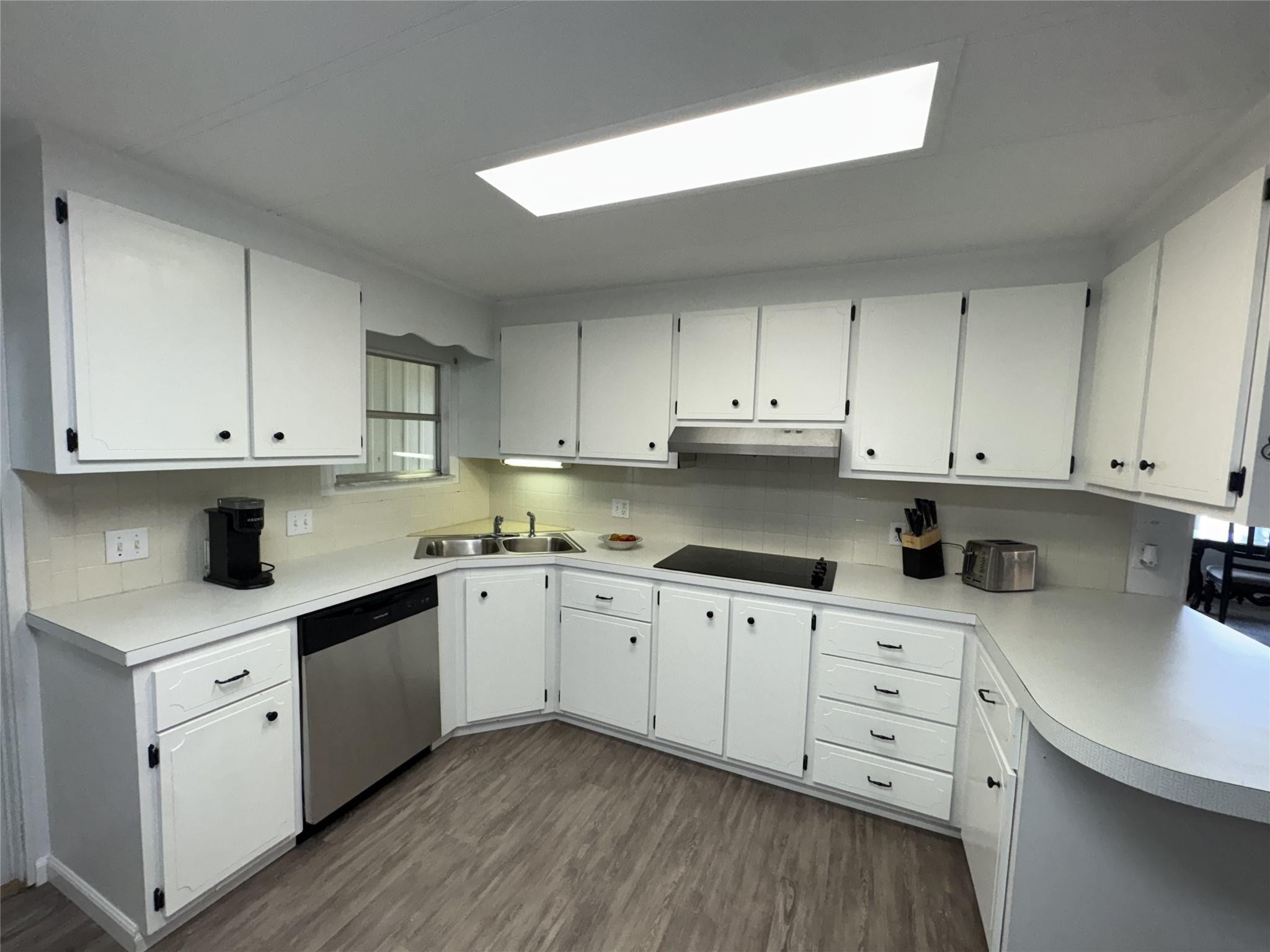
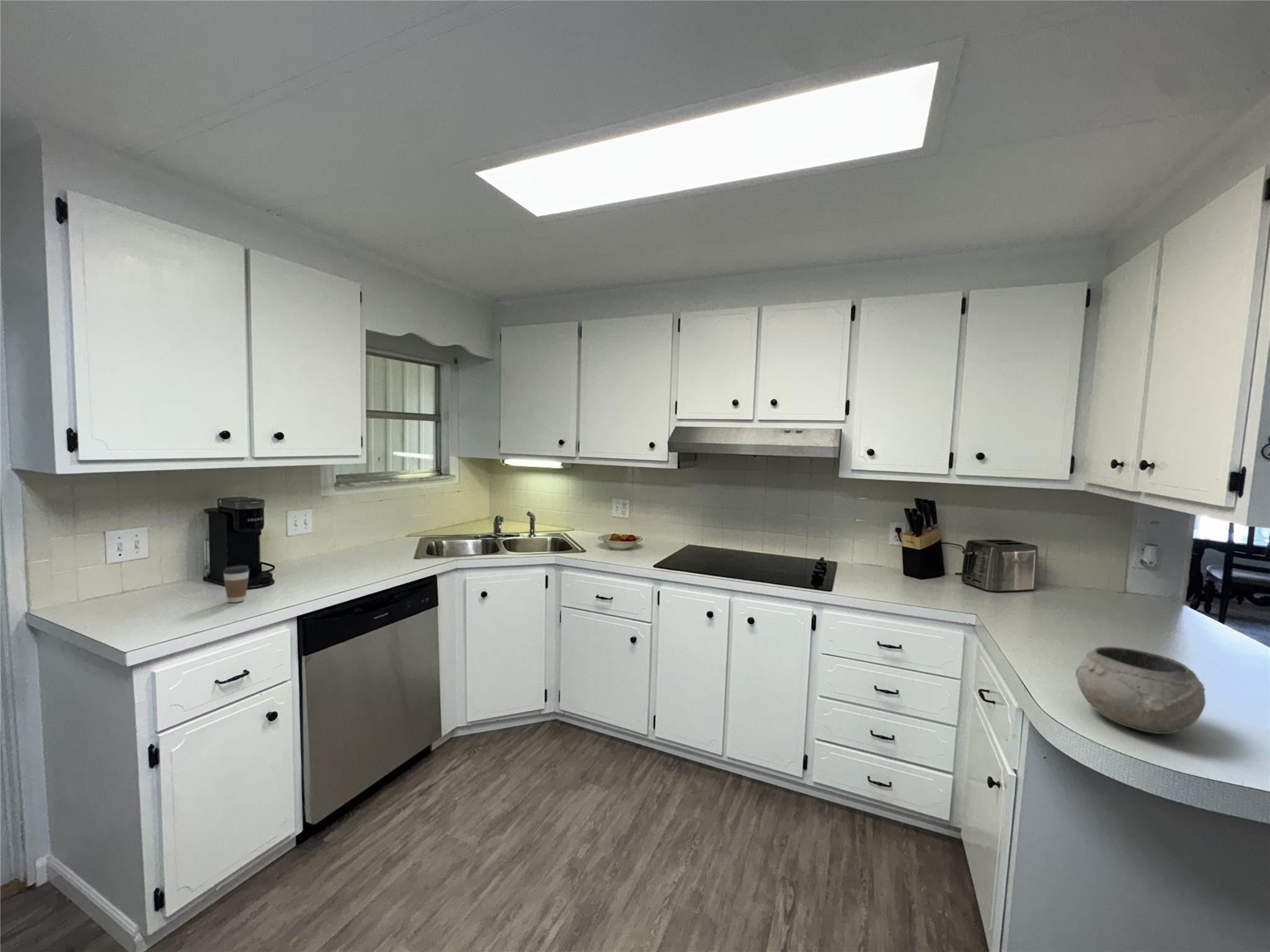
+ coffee cup [222,564,250,603]
+ bowl [1075,646,1206,734]
